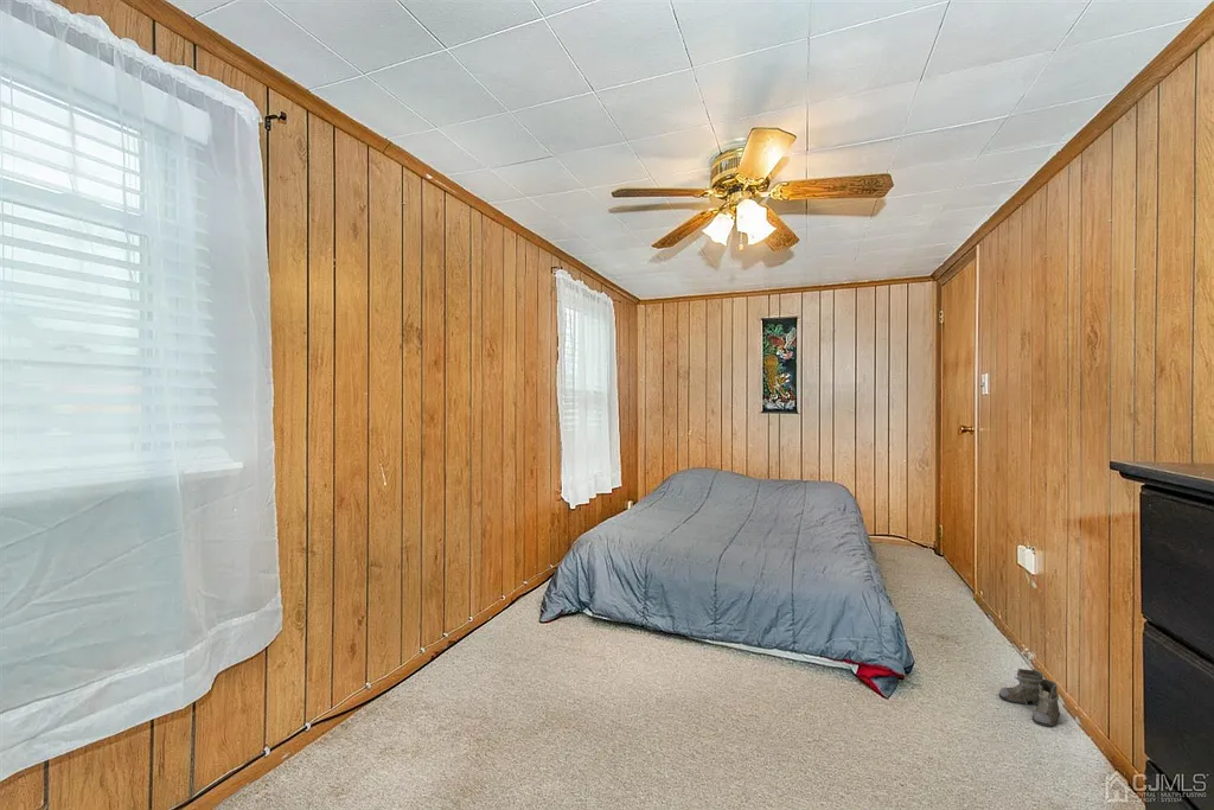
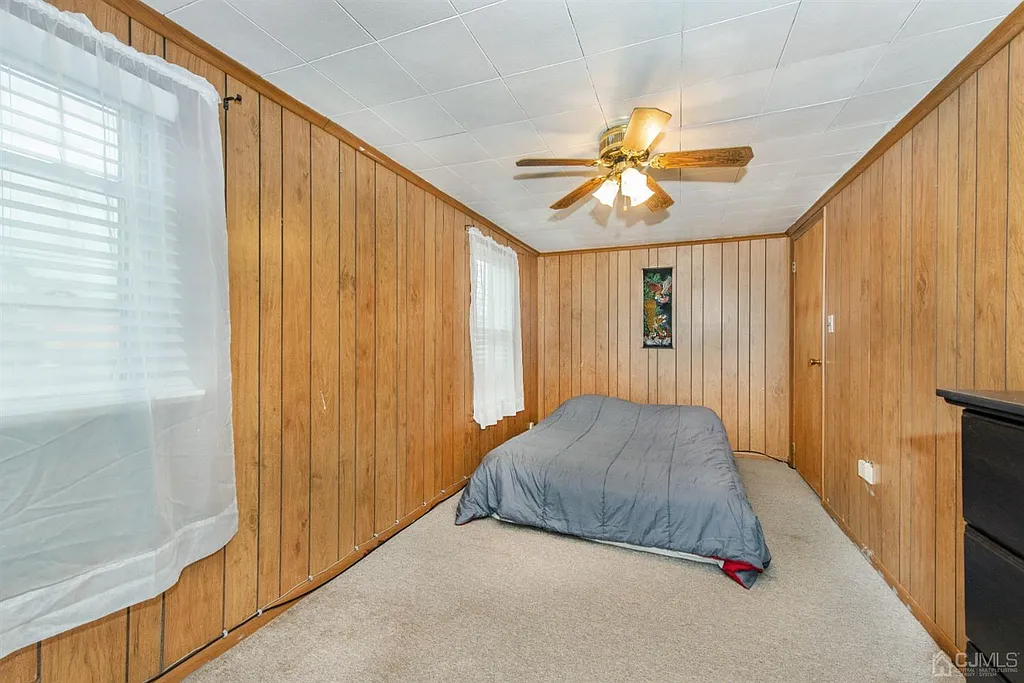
- boots [998,668,1073,728]
